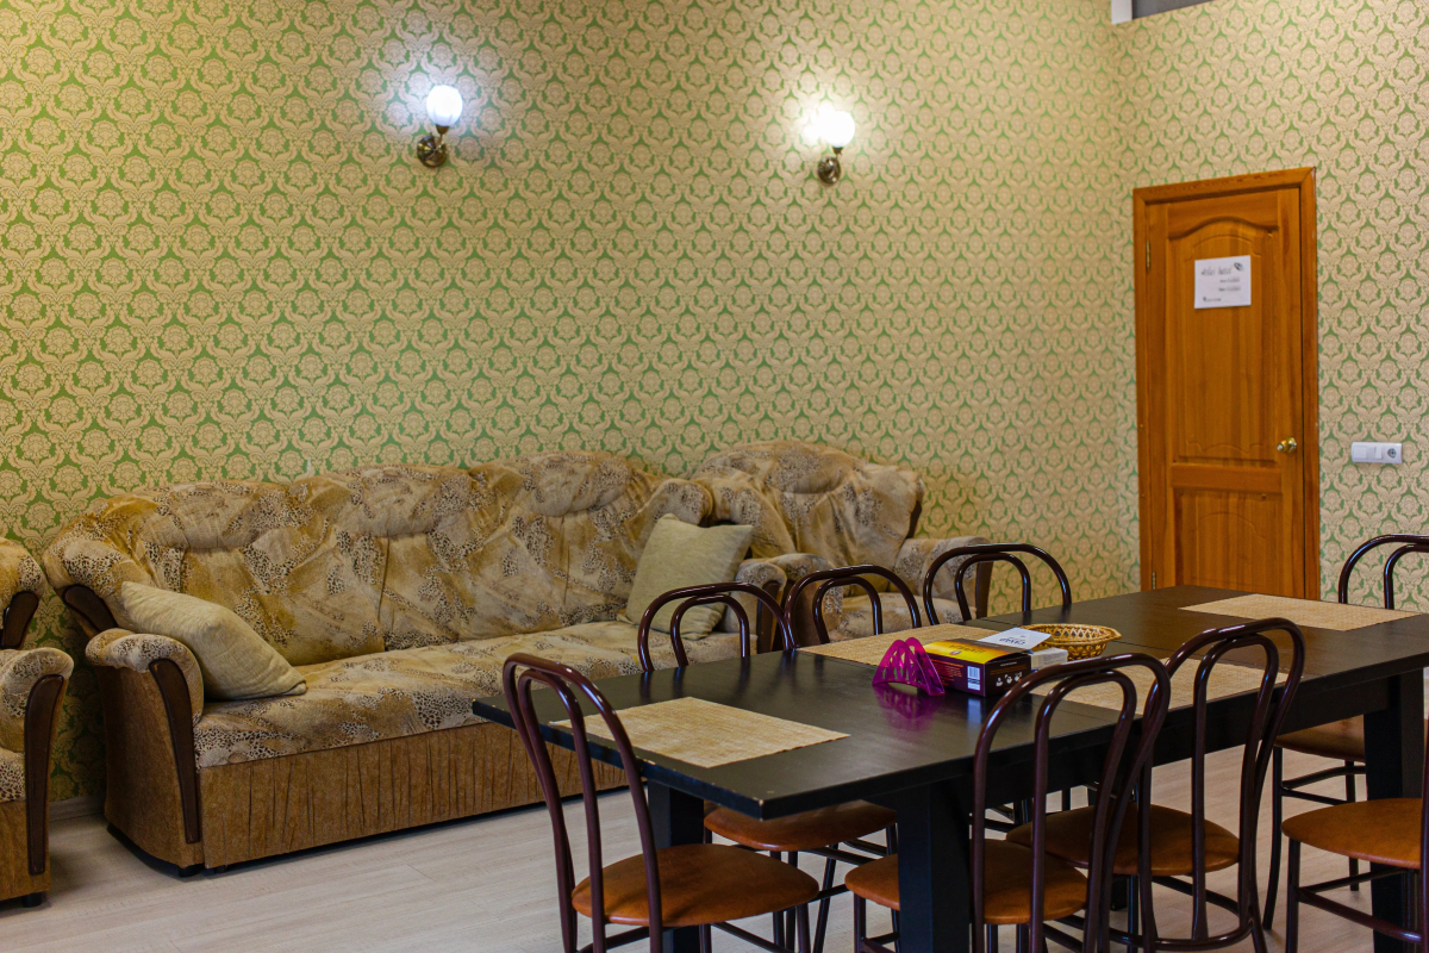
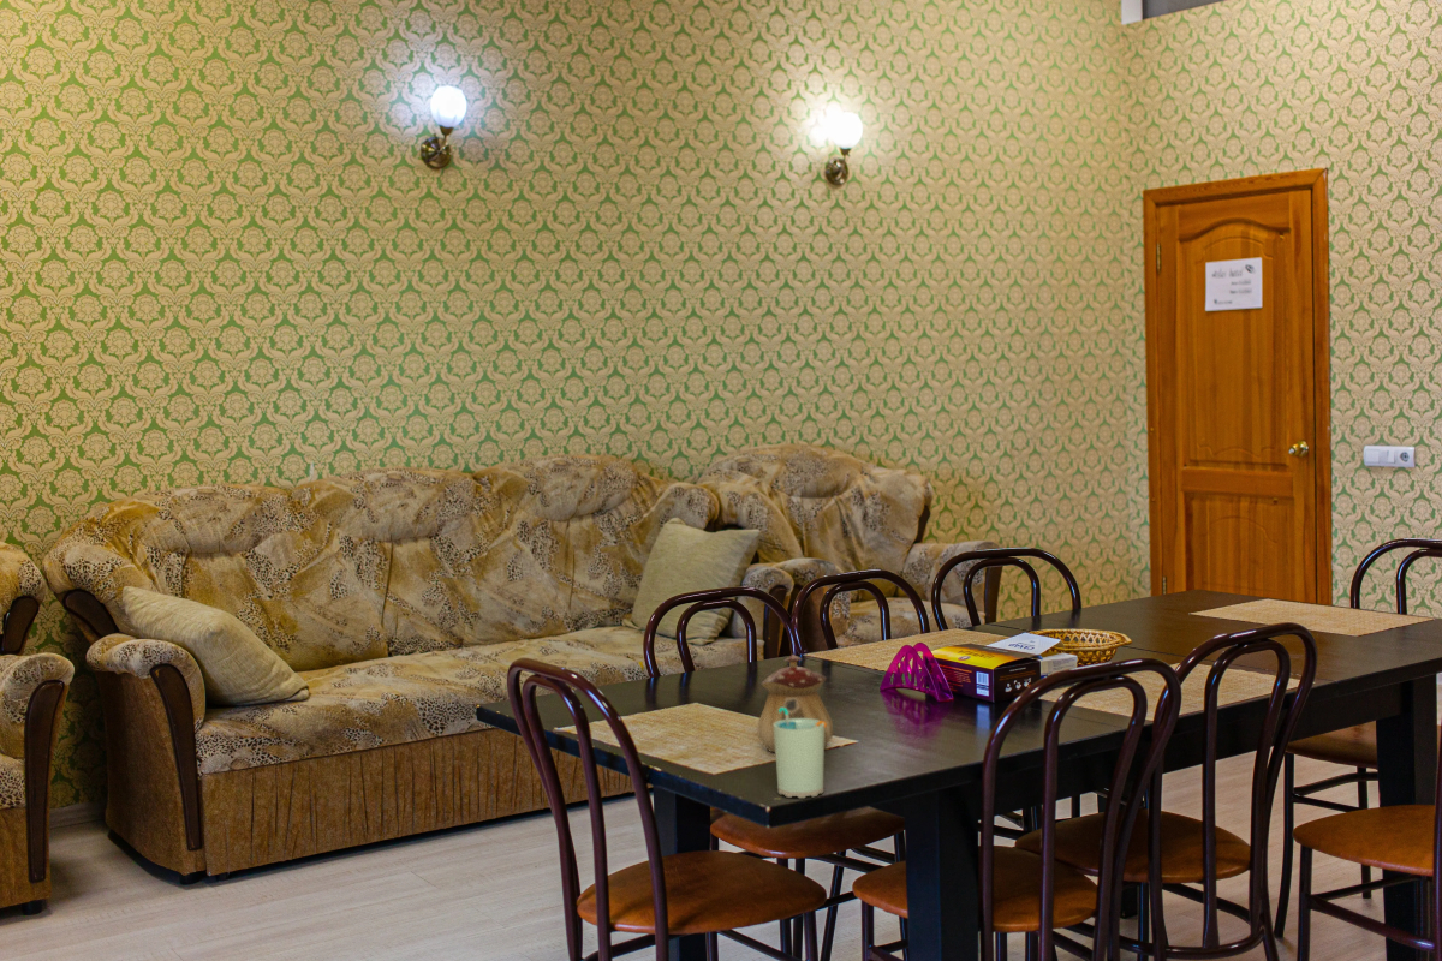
+ teapot [756,653,835,753]
+ cup [774,708,827,799]
